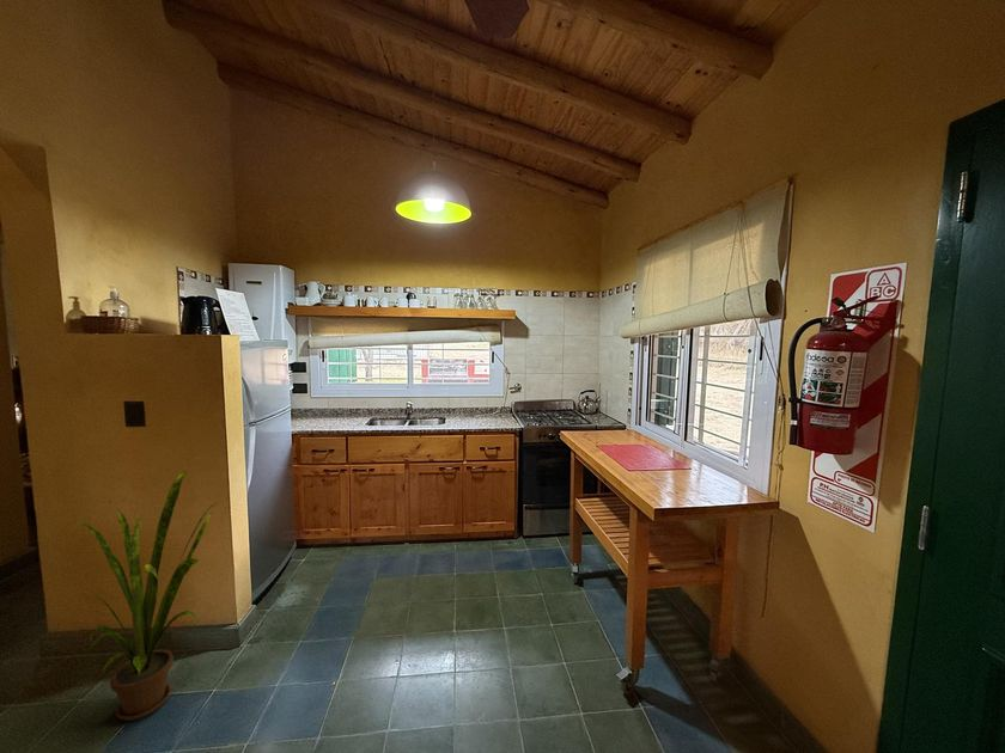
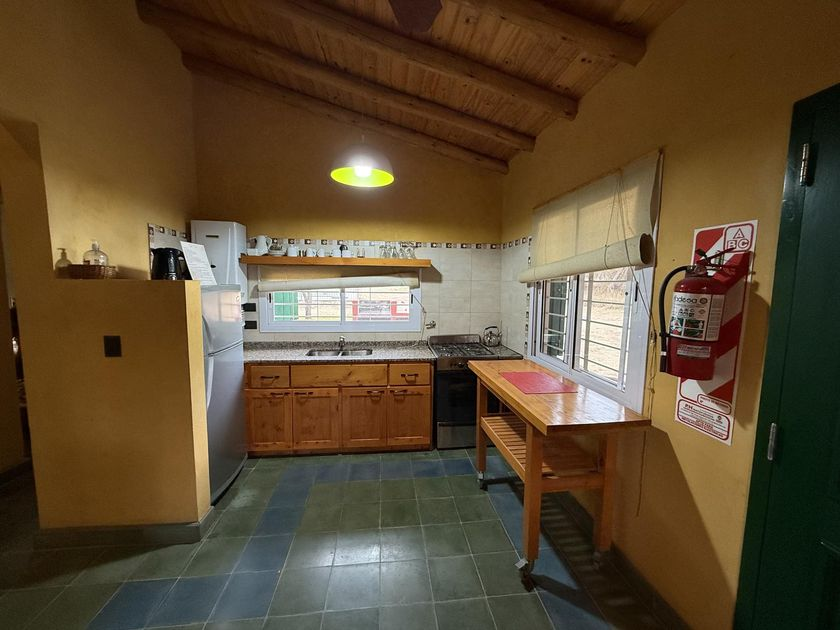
- house plant [67,470,217,722]
